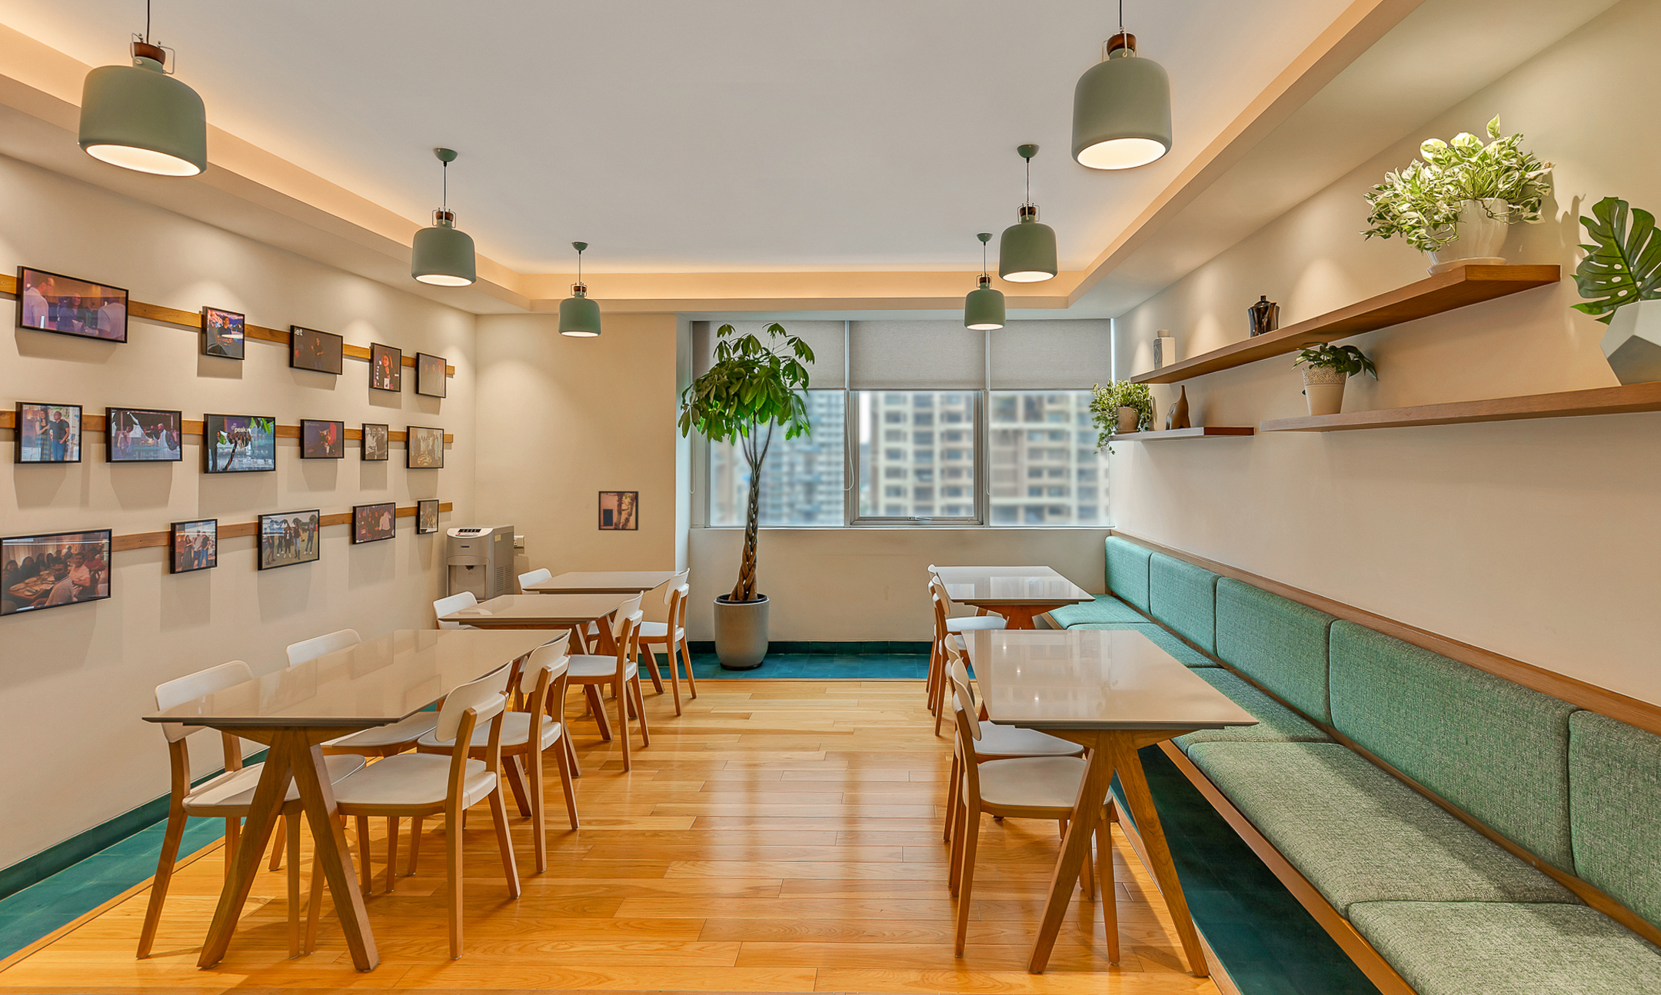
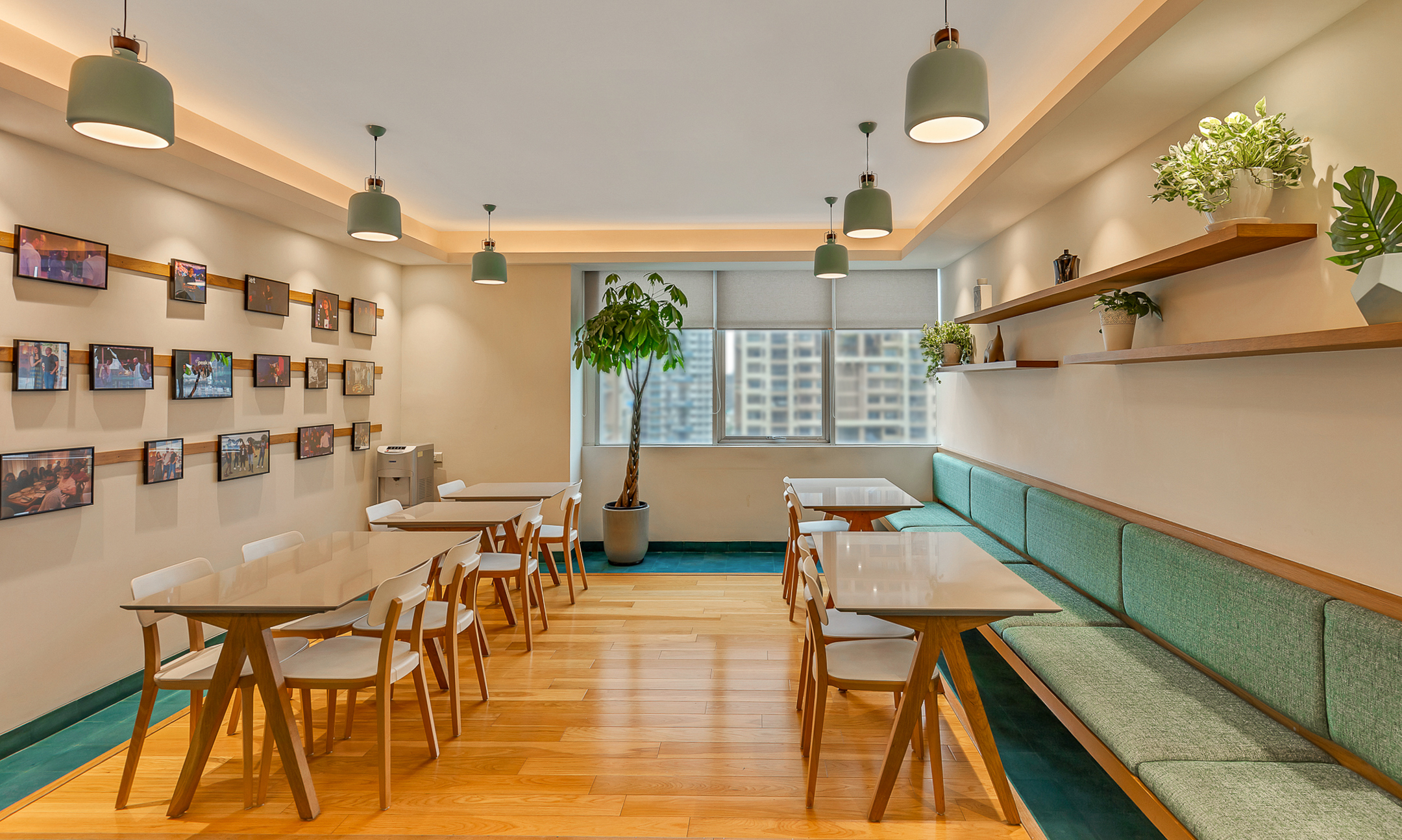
- wall art [597,490,639,532]
